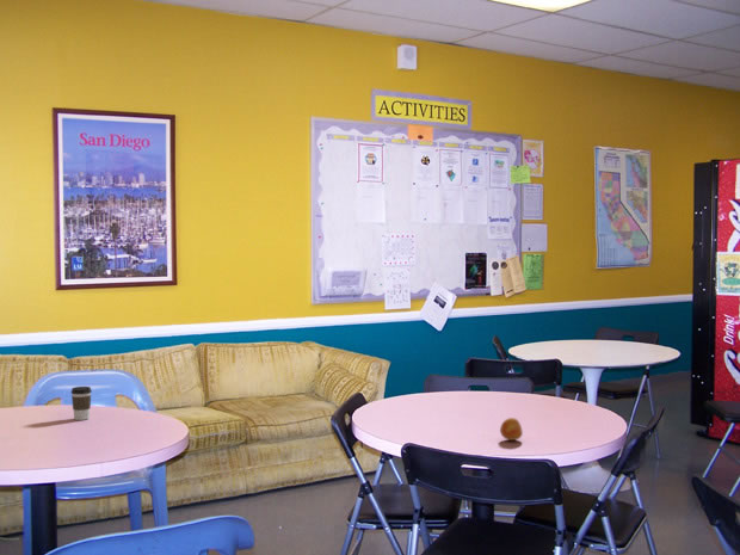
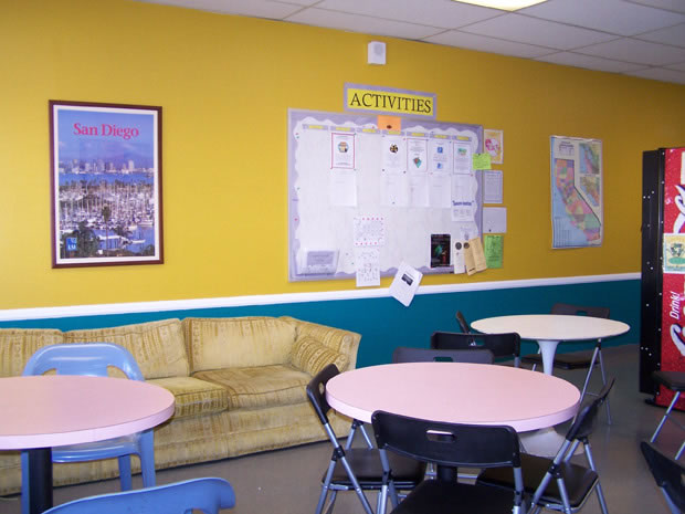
- fruit [499,417,524,442]
- coffee cup [70,386,93,421]
